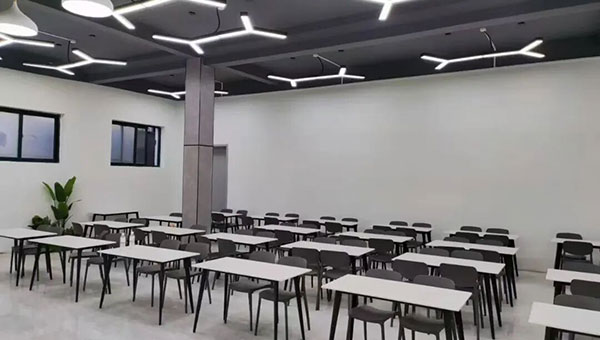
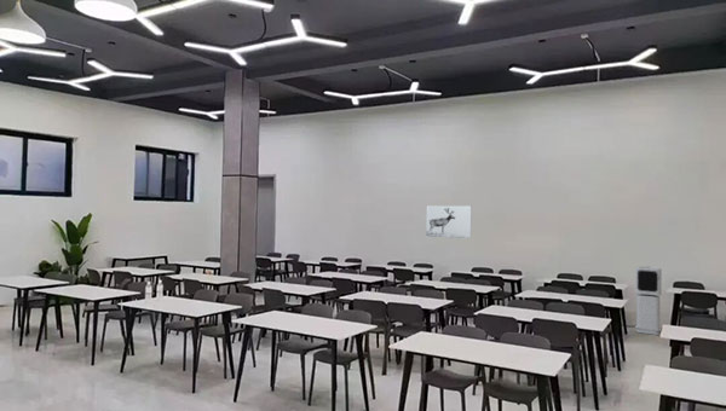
+ air purifier [634,266,663,336]
+ wall art [425,204,472,239]
